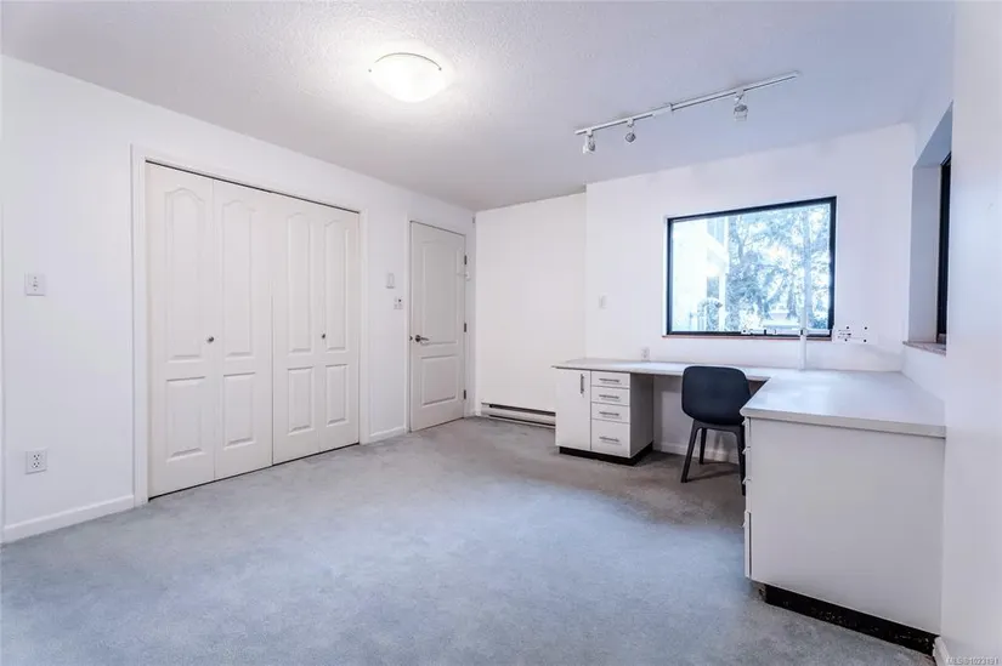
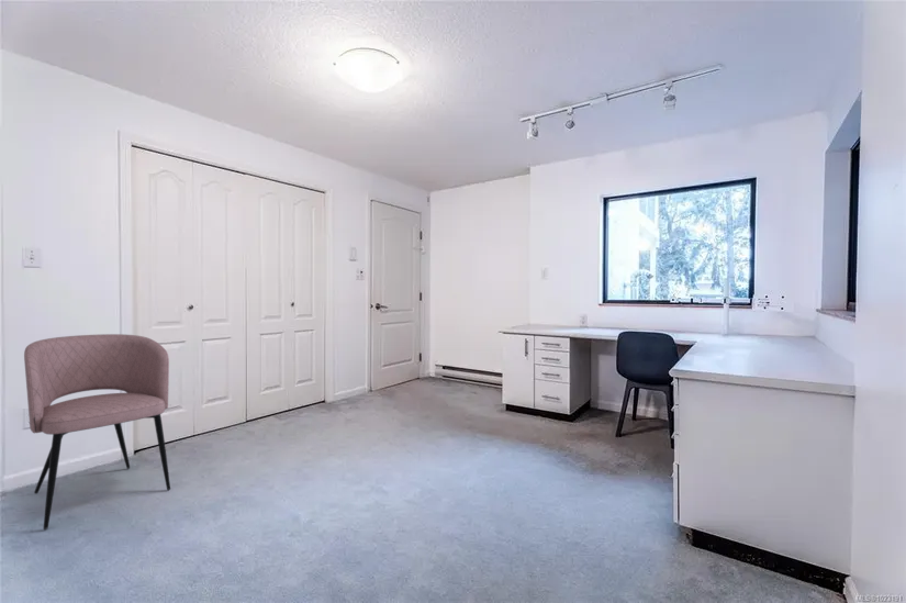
+ armchair [23,333,171,532]
